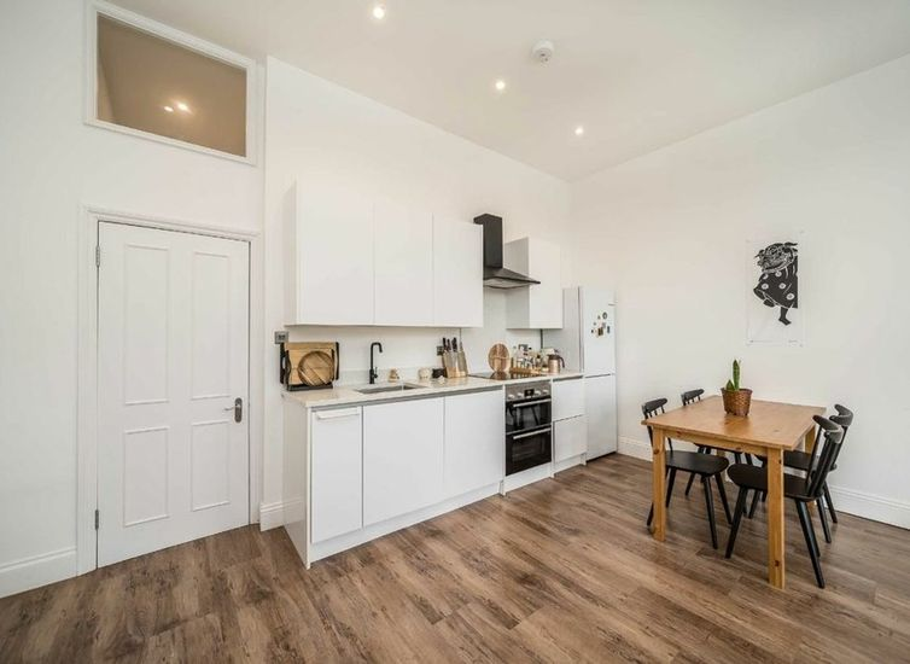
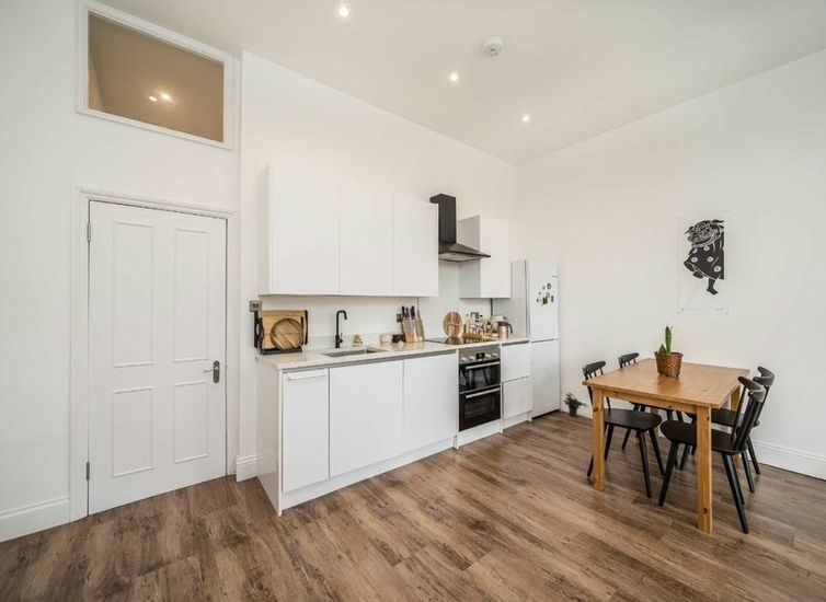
+ potted plant [562,392,588,418]
